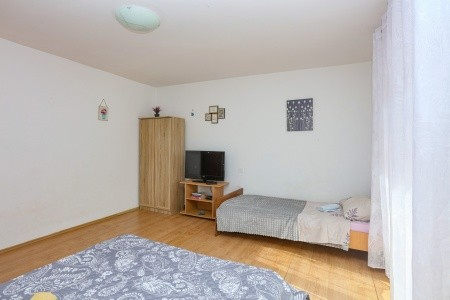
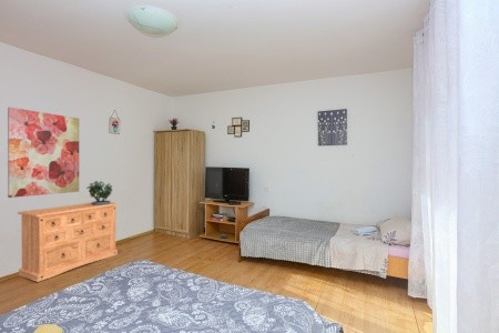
+ potted plant [85,180,113,205]
+ wall art [7,107,80,199]
+ dresser [17,202,119,283]
